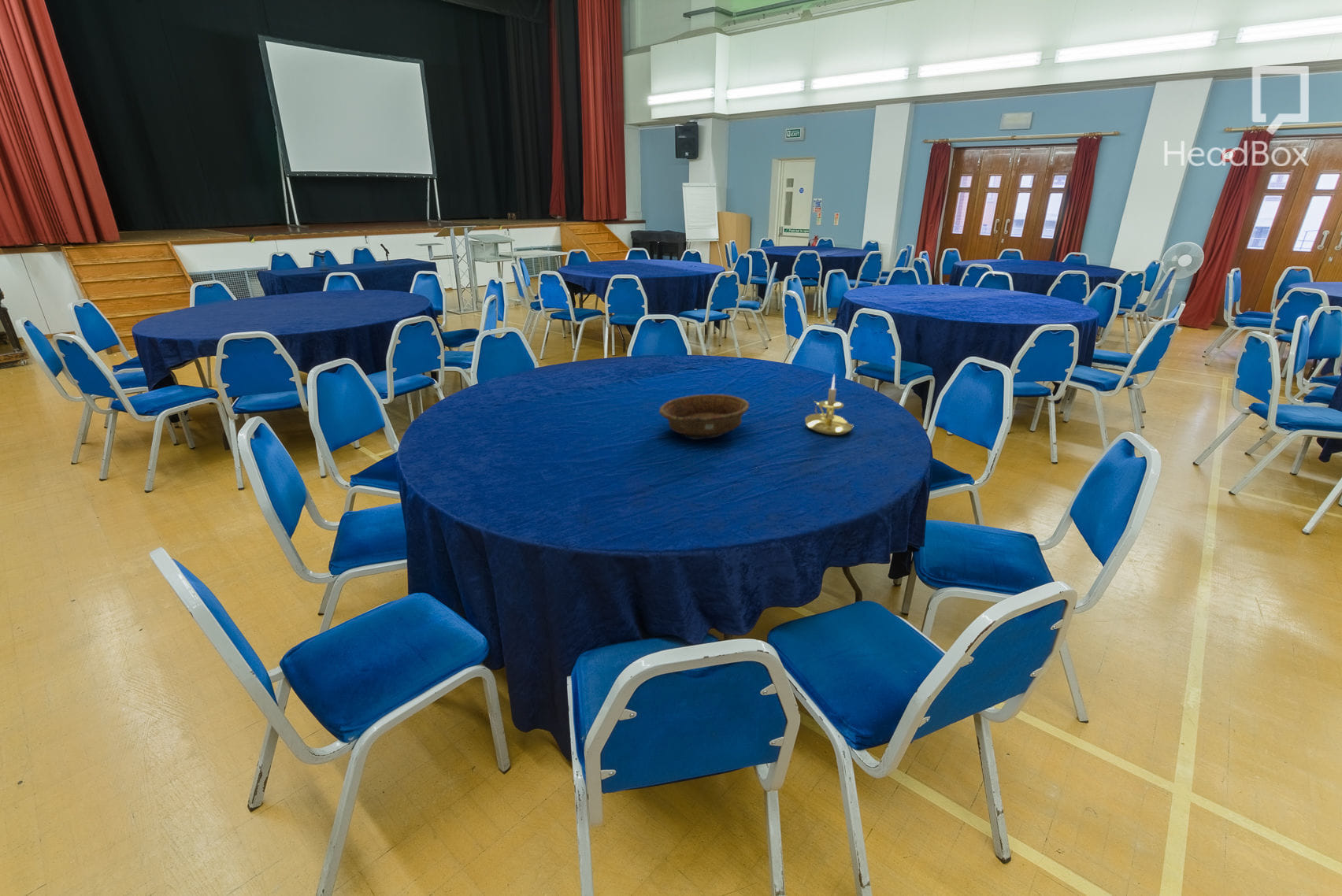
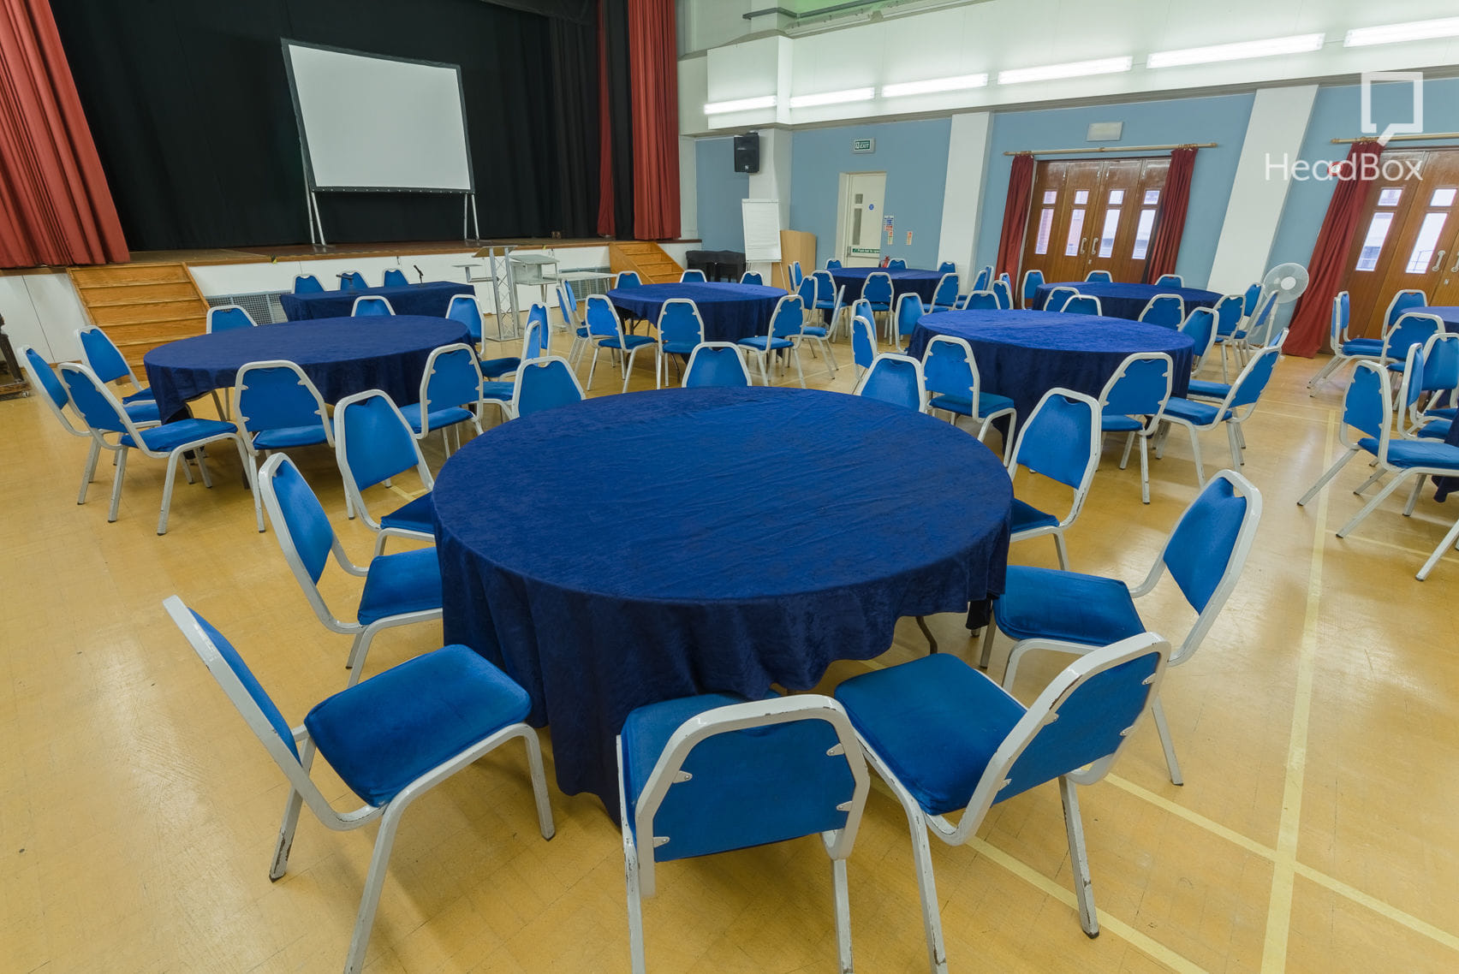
- candle holder [804,374,855,436]
- decorative bowl [658,394,751,439]
